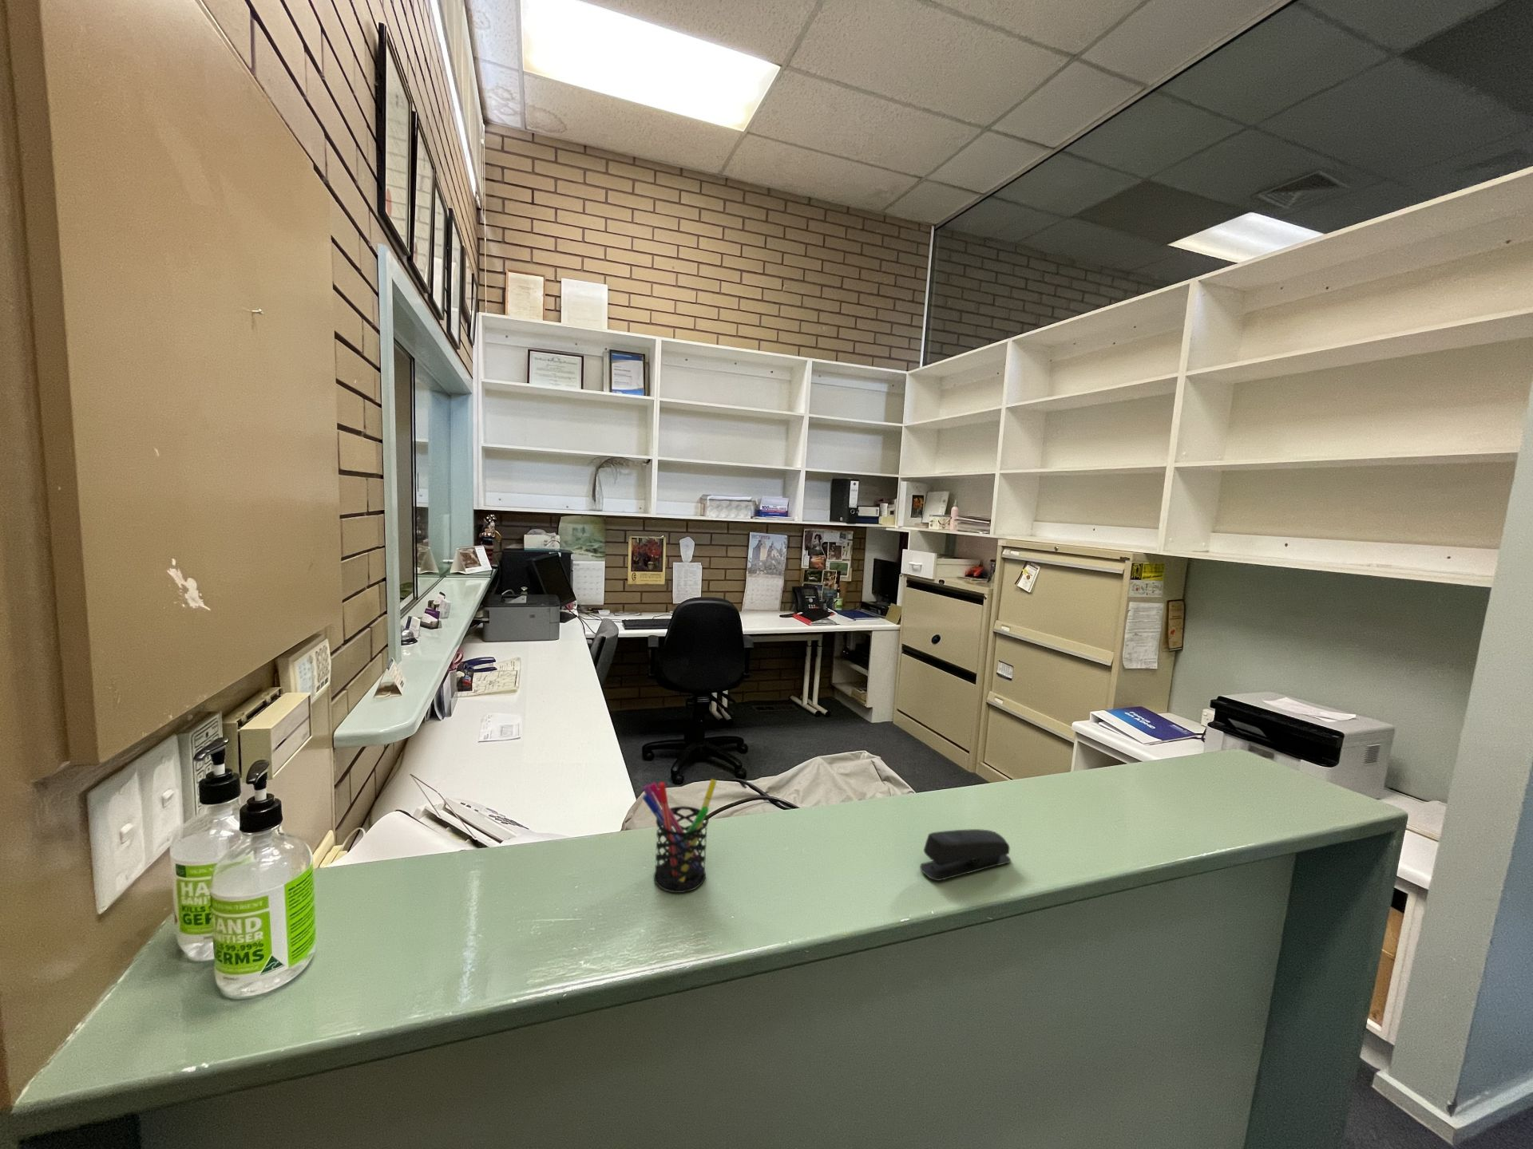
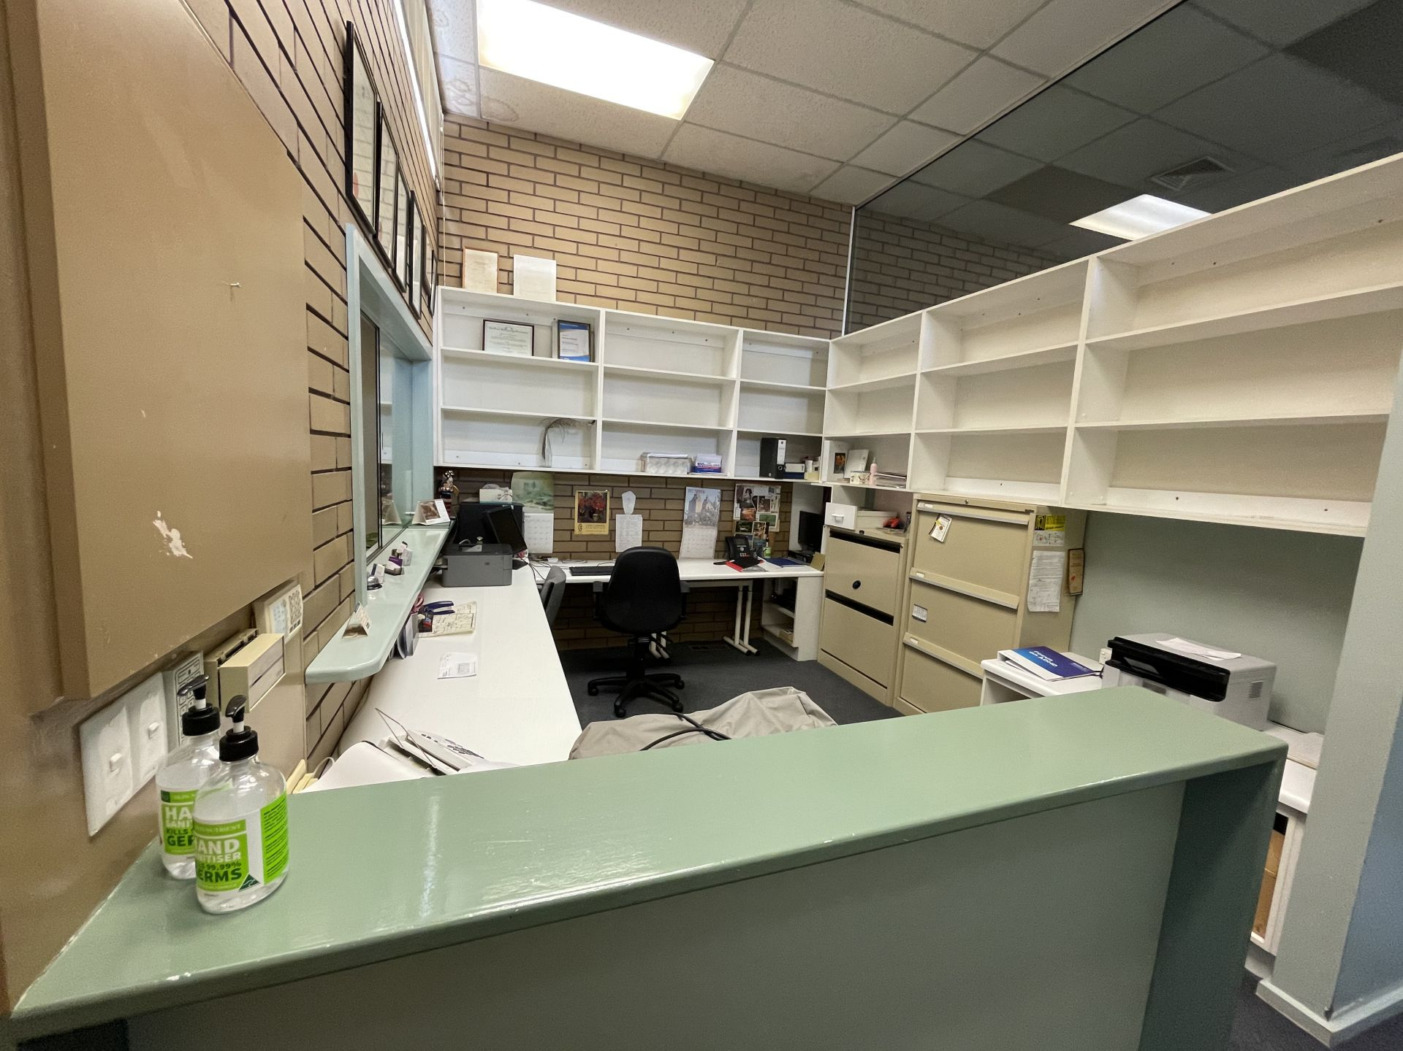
- stapler [919,828,1012,882]
- pen holder [642,778,718,893]
